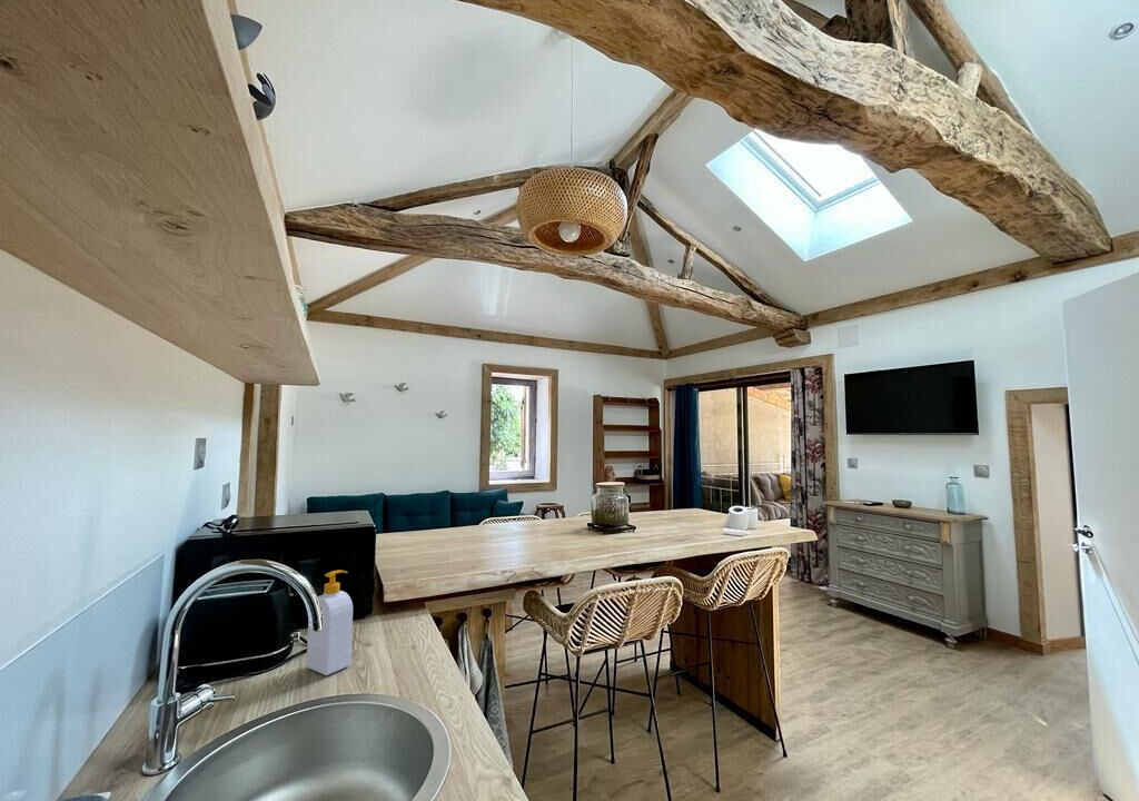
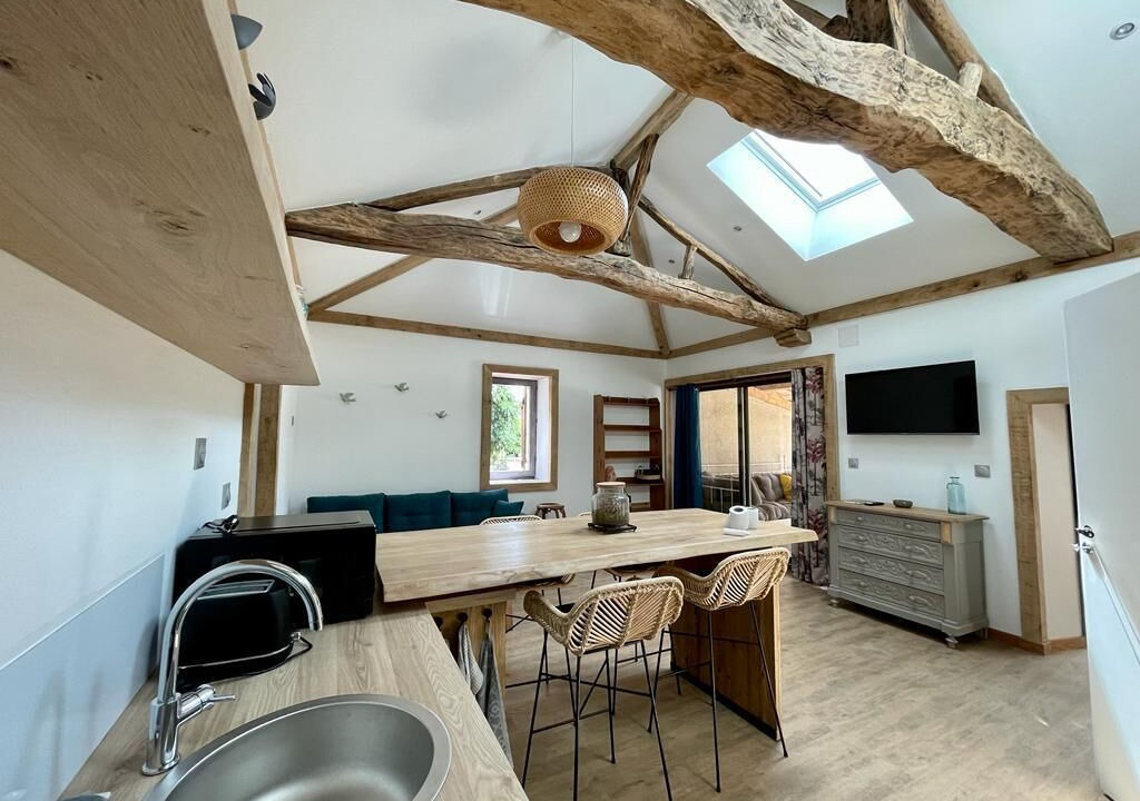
- soap bottle [306,568,354,676]
